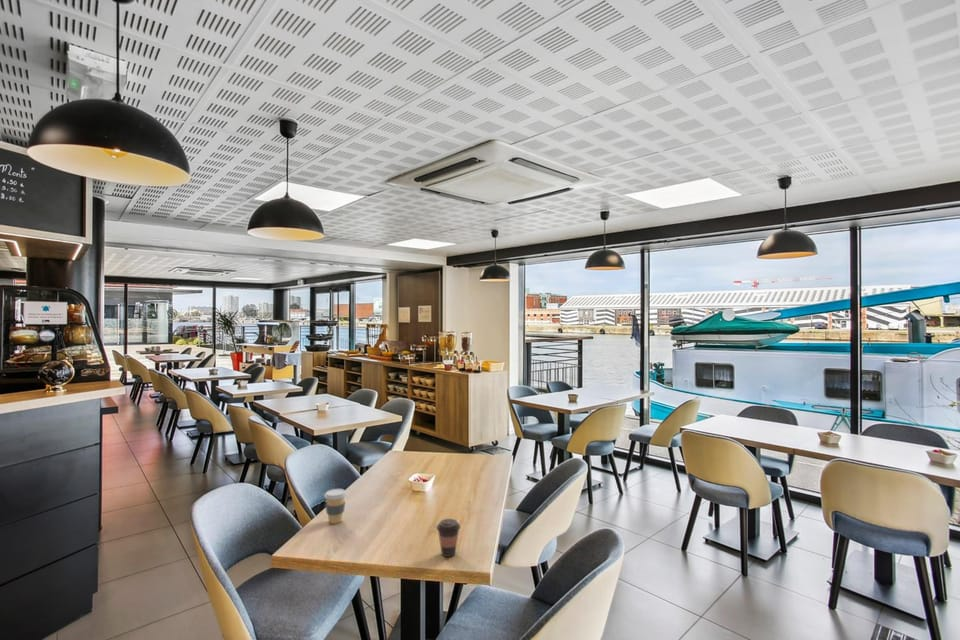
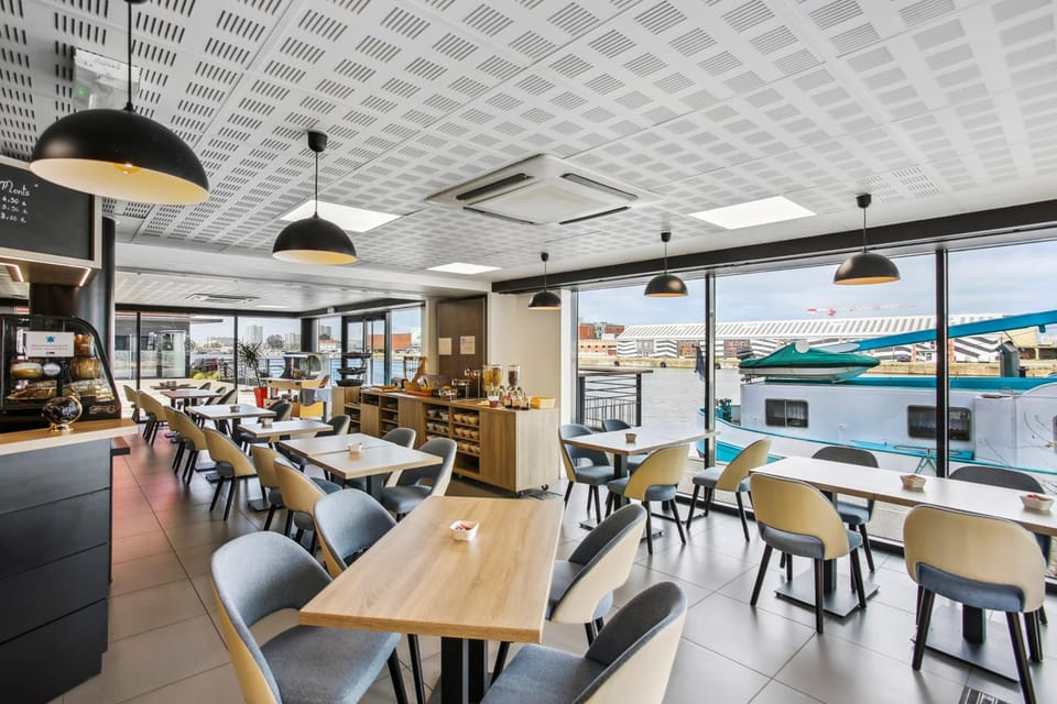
- coffee cup [436,518,461,558]
- coffee cup [323,488,348,525]
